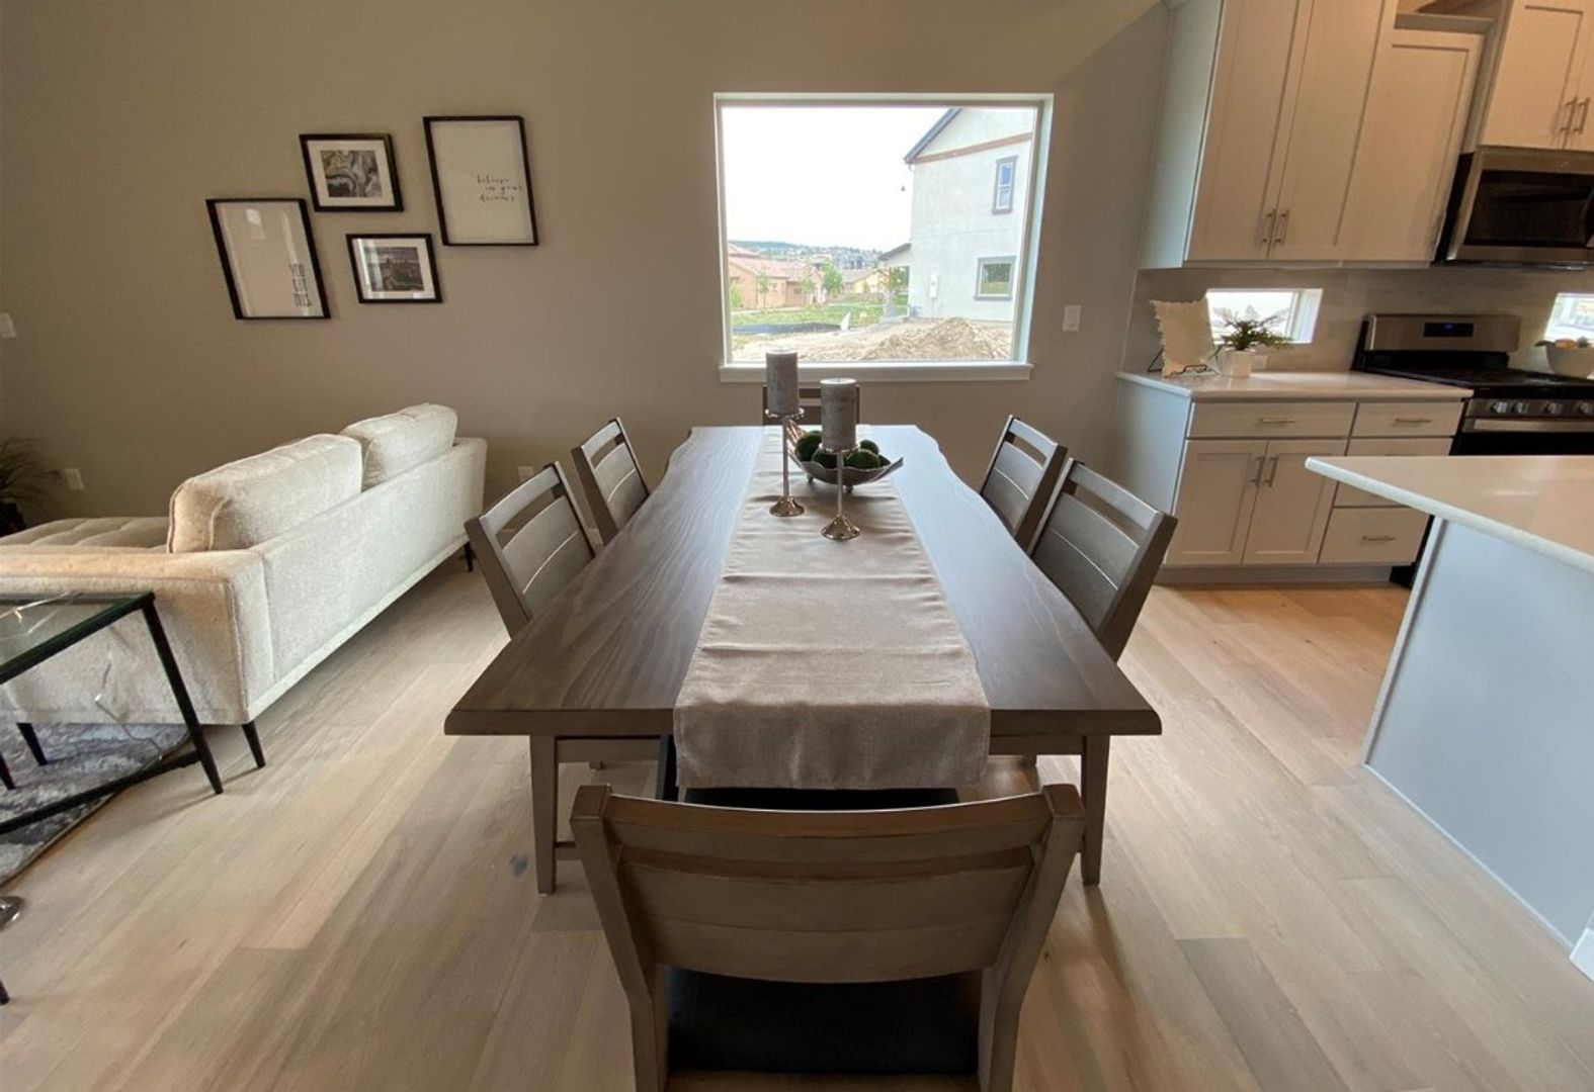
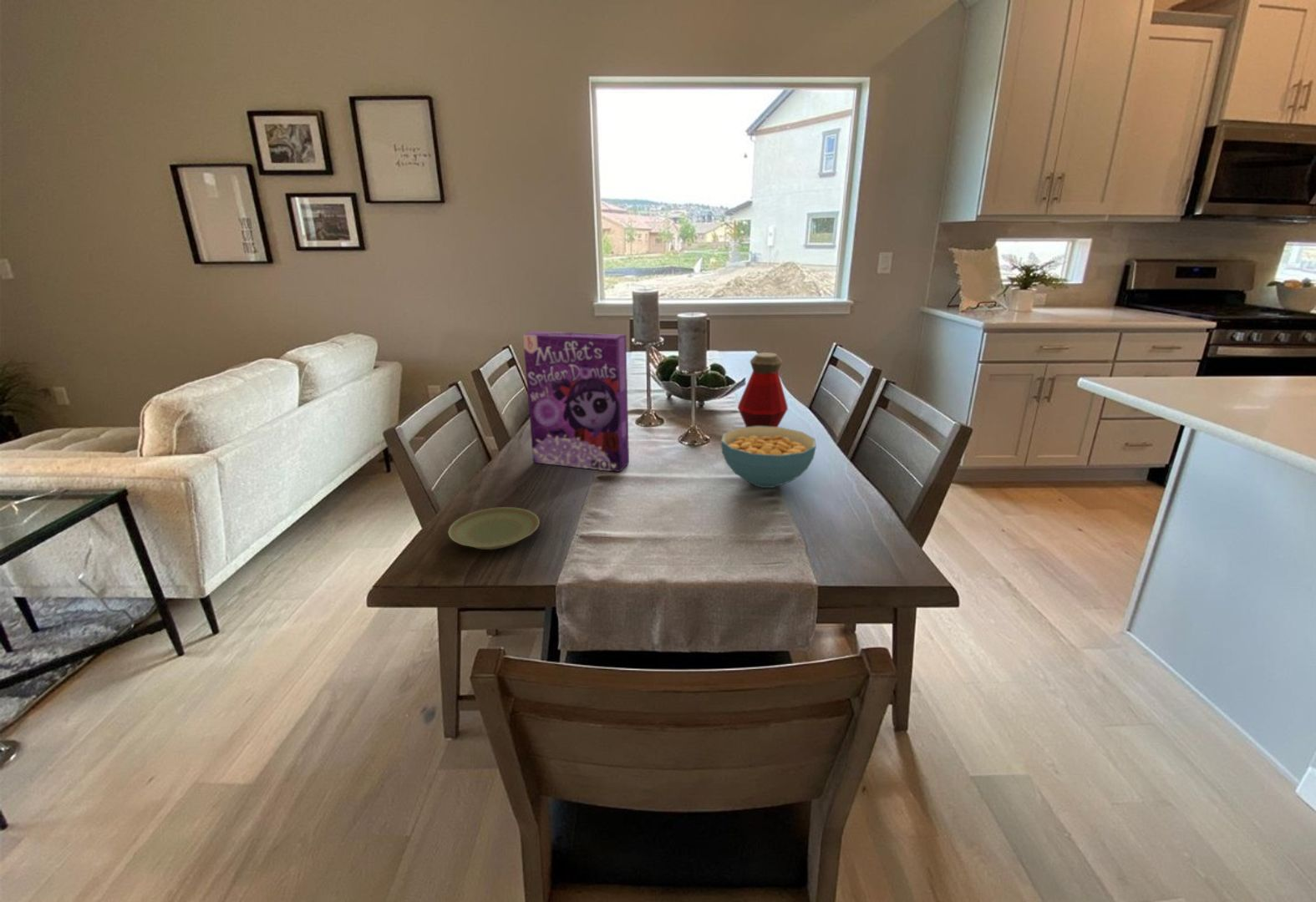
+ plate [447,506,541,550]
+ cereal box [522,331,630,473]
+ bottle [737,352,789,428]
+ cereal bowl [720,426,817,489]
